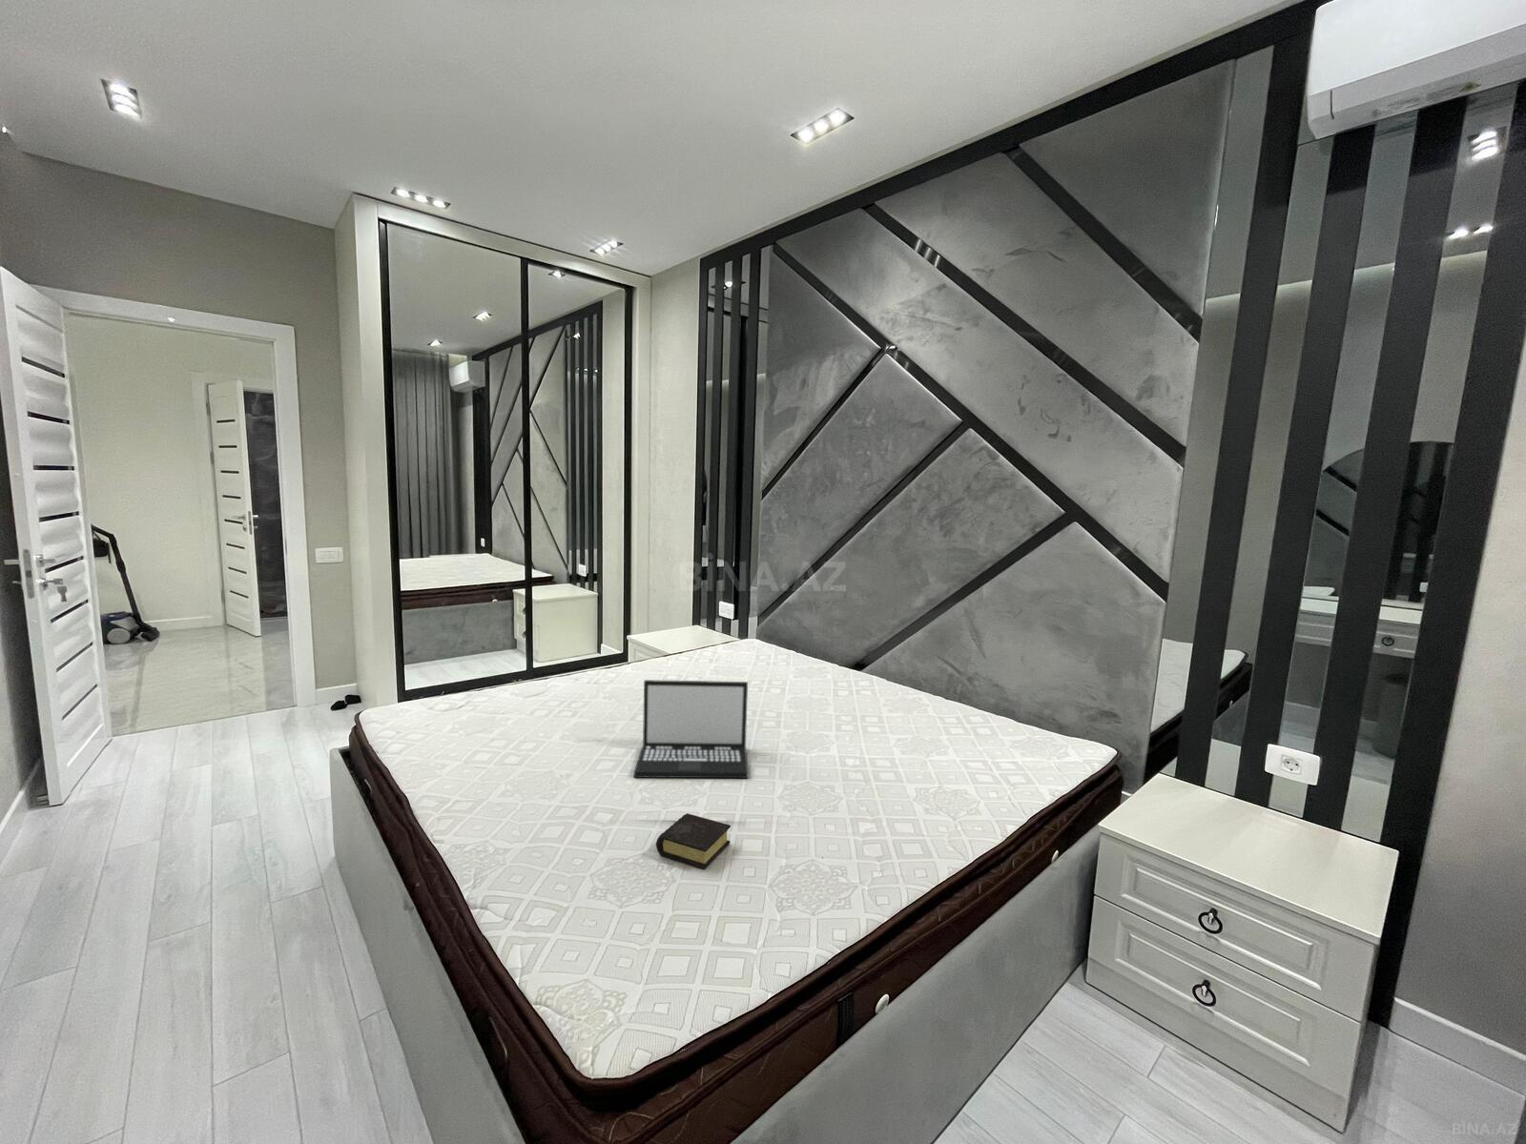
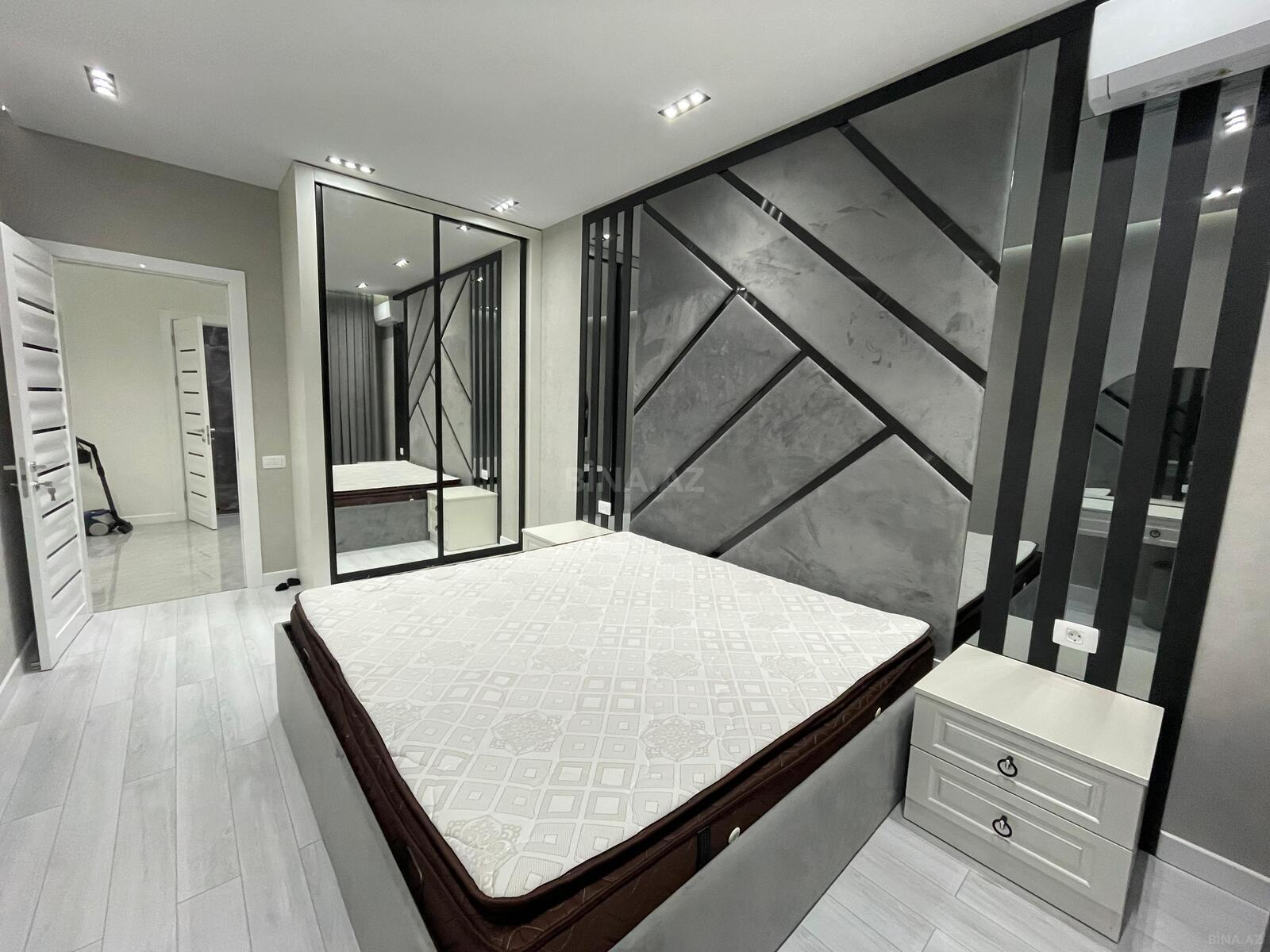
- book [655,812,732,870]
- laptop computer [633,679,749,779]
